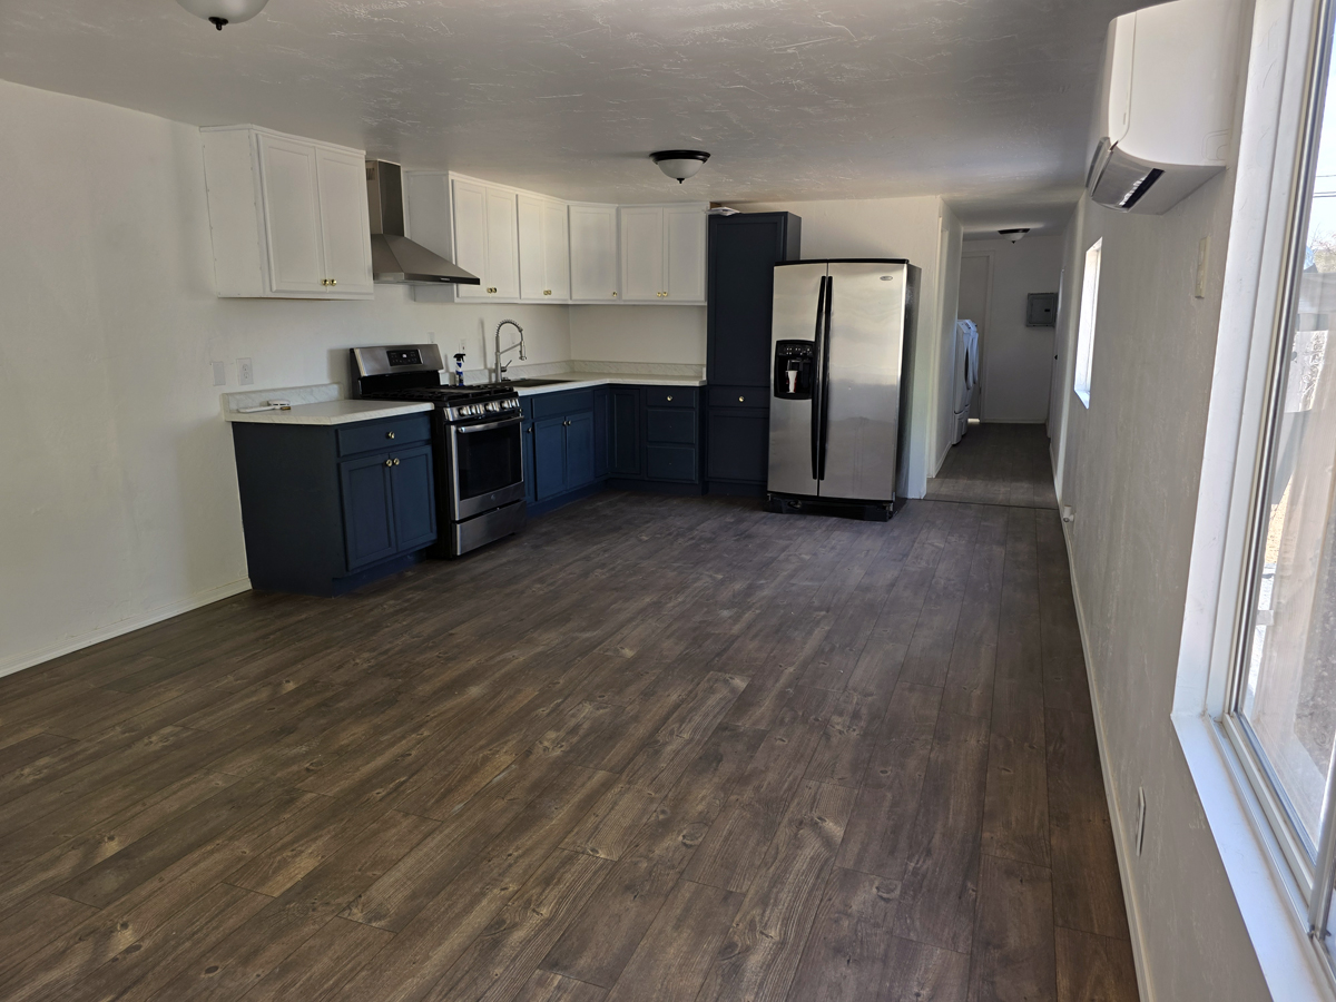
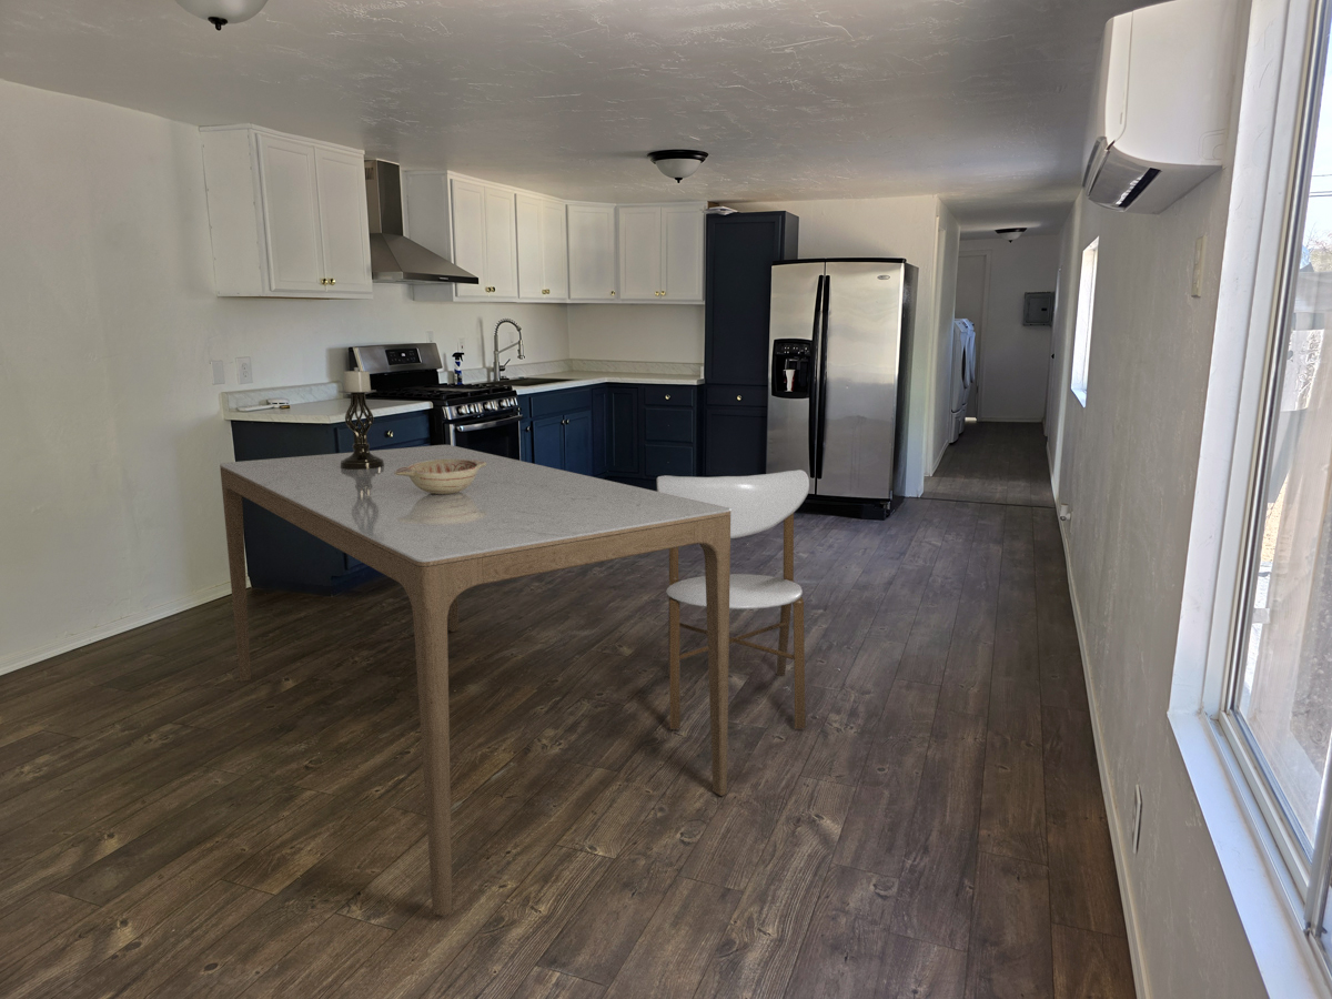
+ dining table [219,444,731,916]
+ dining chair [656,468,810,730]
+ candle holder [337,366,384,470]
+ decorative bowl [394,458,486,494]
